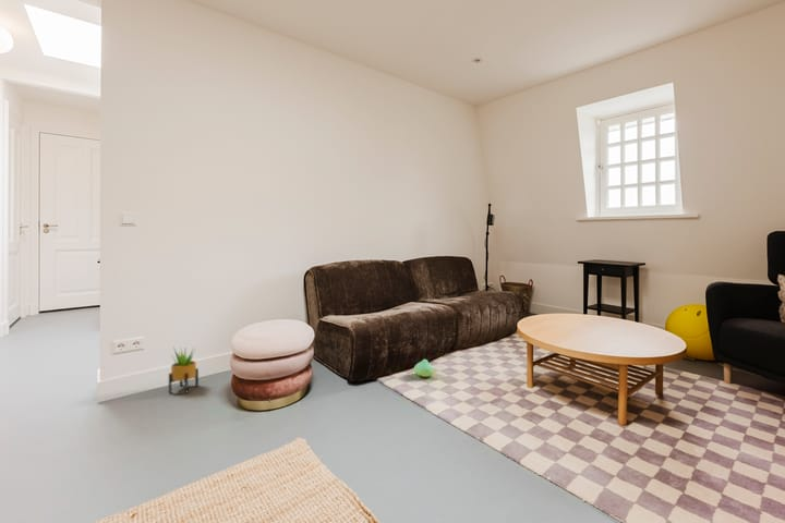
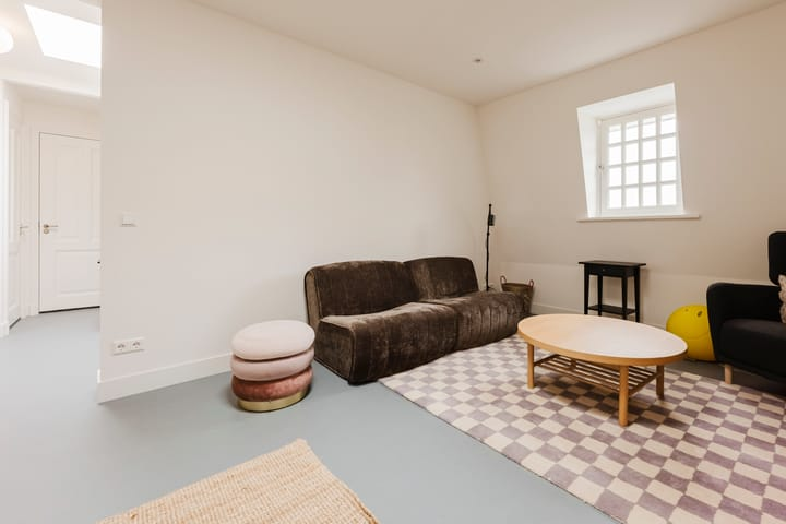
- plush toy [413,358,435,378]
- potted plant [168,345,200,394]
